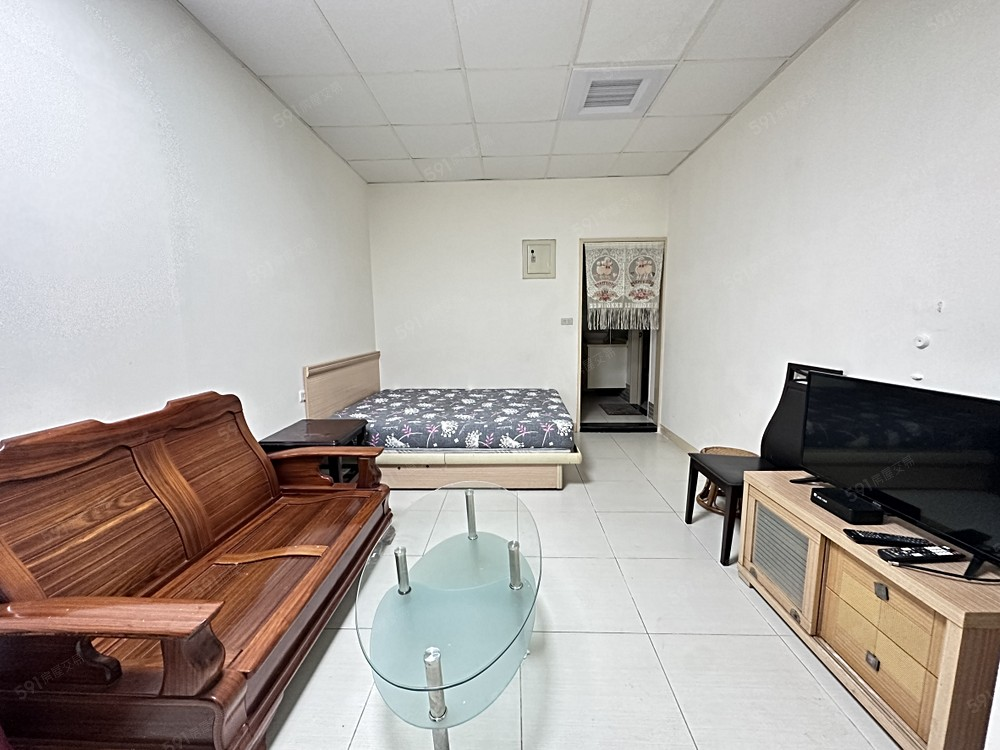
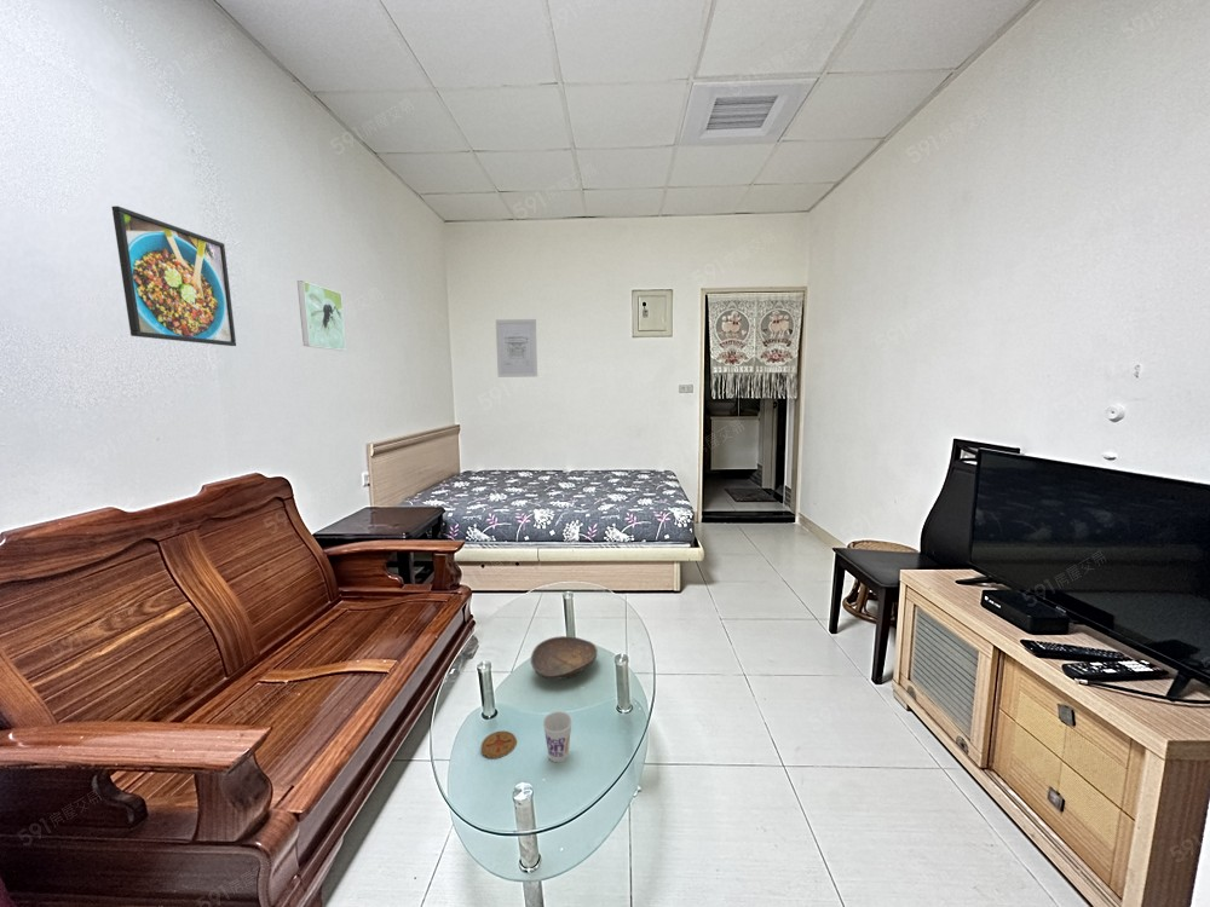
+ cup [542,710,574,763]
+ coaster [480,729,518,759]
+ decorative bowl [530,635,599,681]
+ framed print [296,279,347,352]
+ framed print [111,204,237,347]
+ wall art [495,318,538,379]
